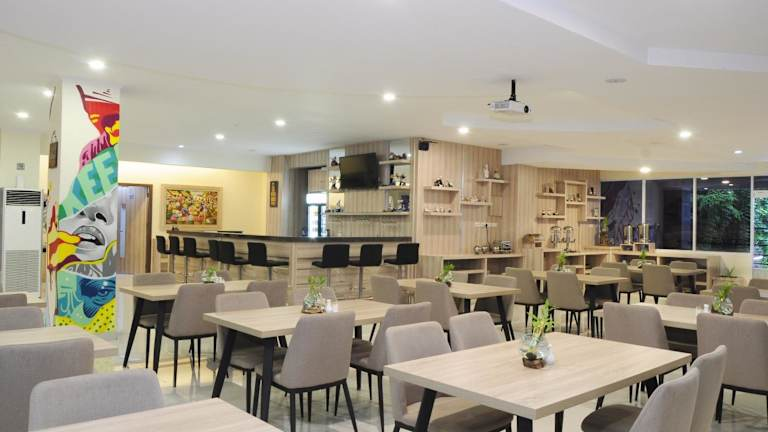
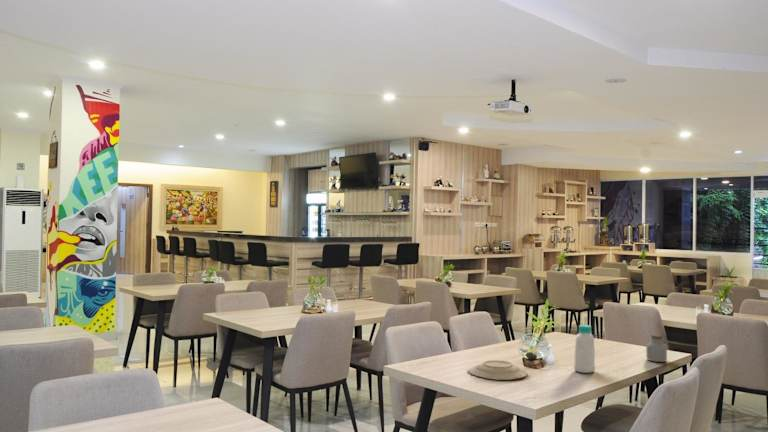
+ bottle [573,324,596,374]
+ jar [645,334,668,363]
+ plate [467,360,528,381]
